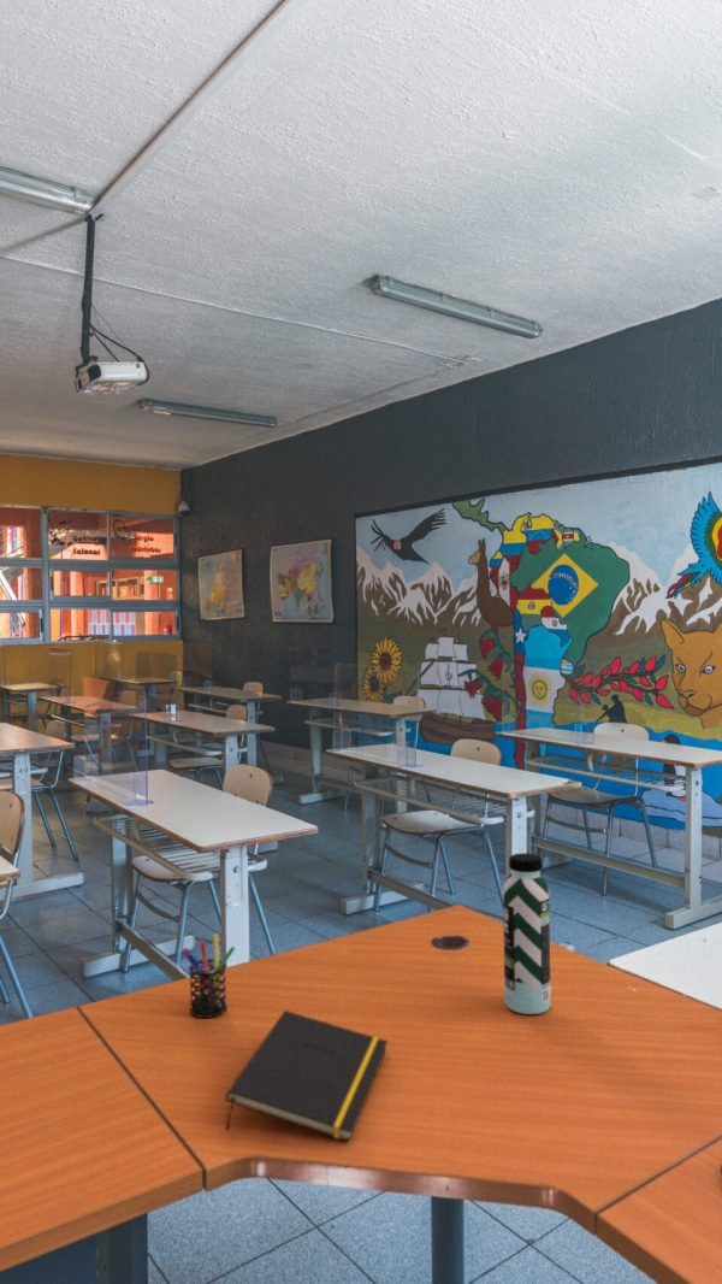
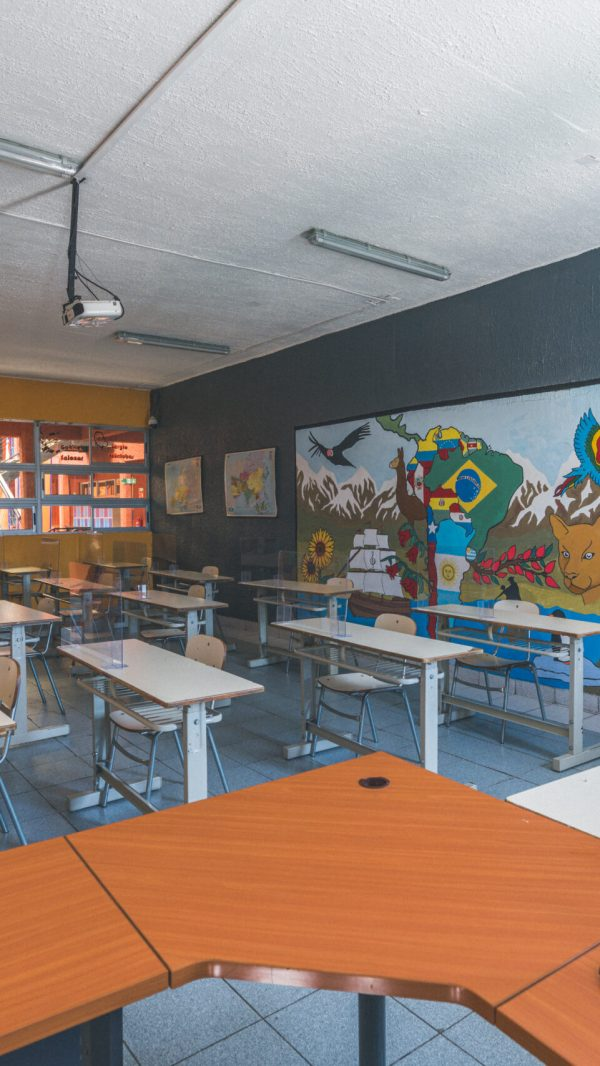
- notepad [225,1009,389,1143]
- pen holder [182,932,236,1019]
- water bottle [502,852,552,1015]
